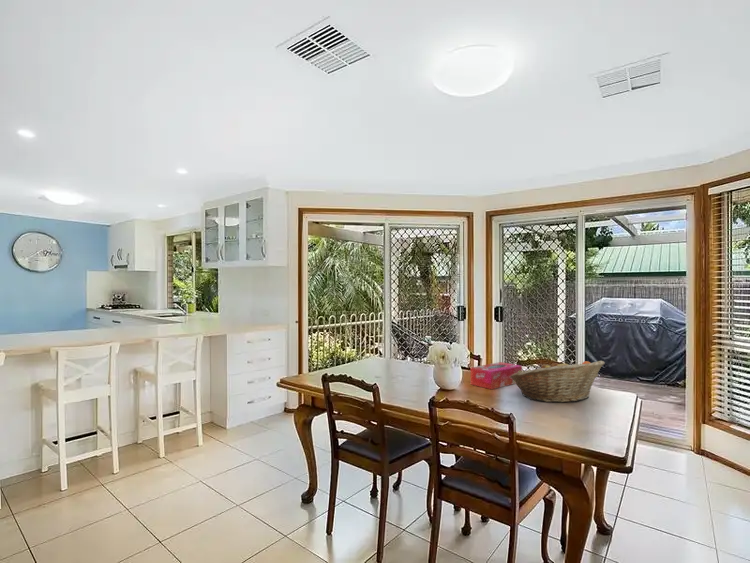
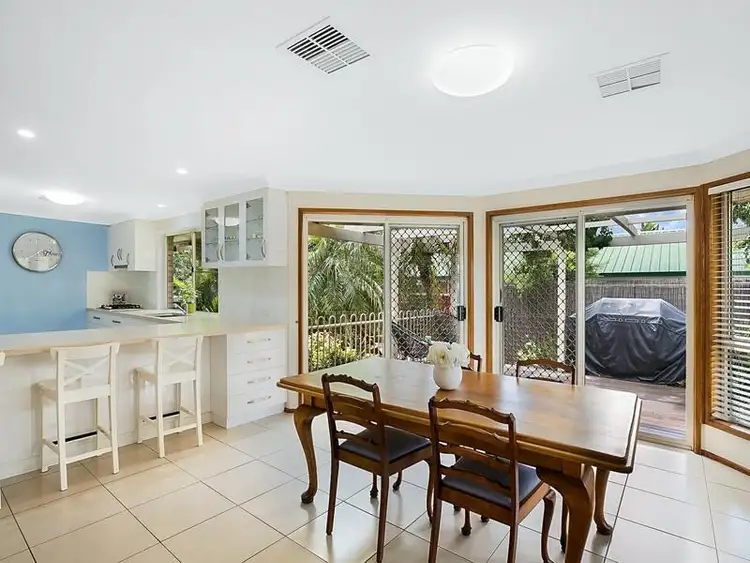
- tissue box [470,361,523,390]
- fruit basket [510,360,606,403]
